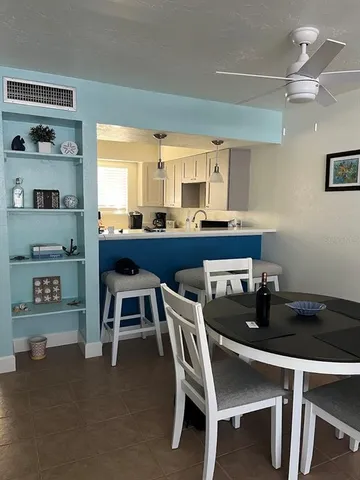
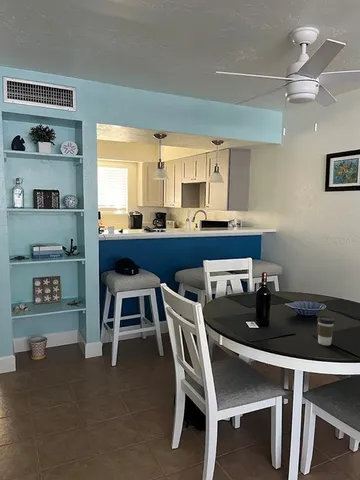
+ coffee cup [316,315,336,346]
